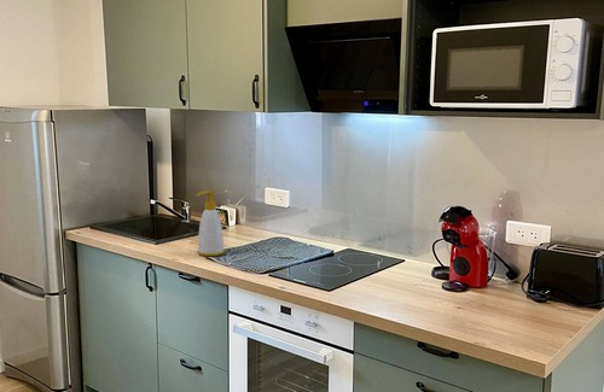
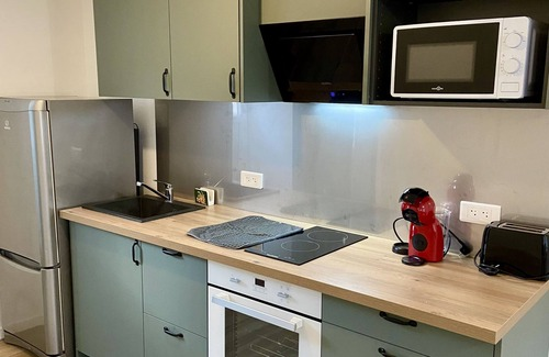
- soap bottle [196,191,226,257]
